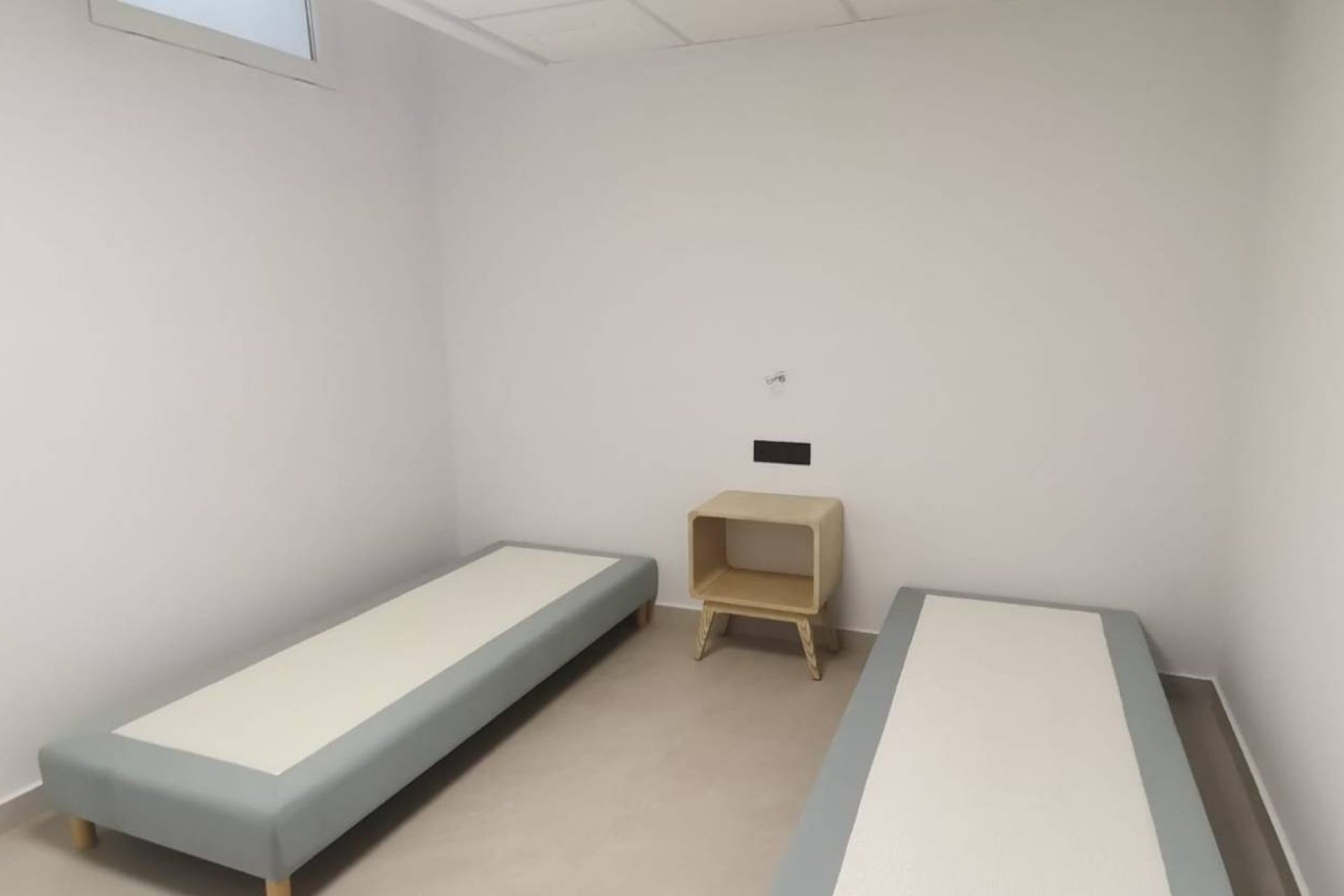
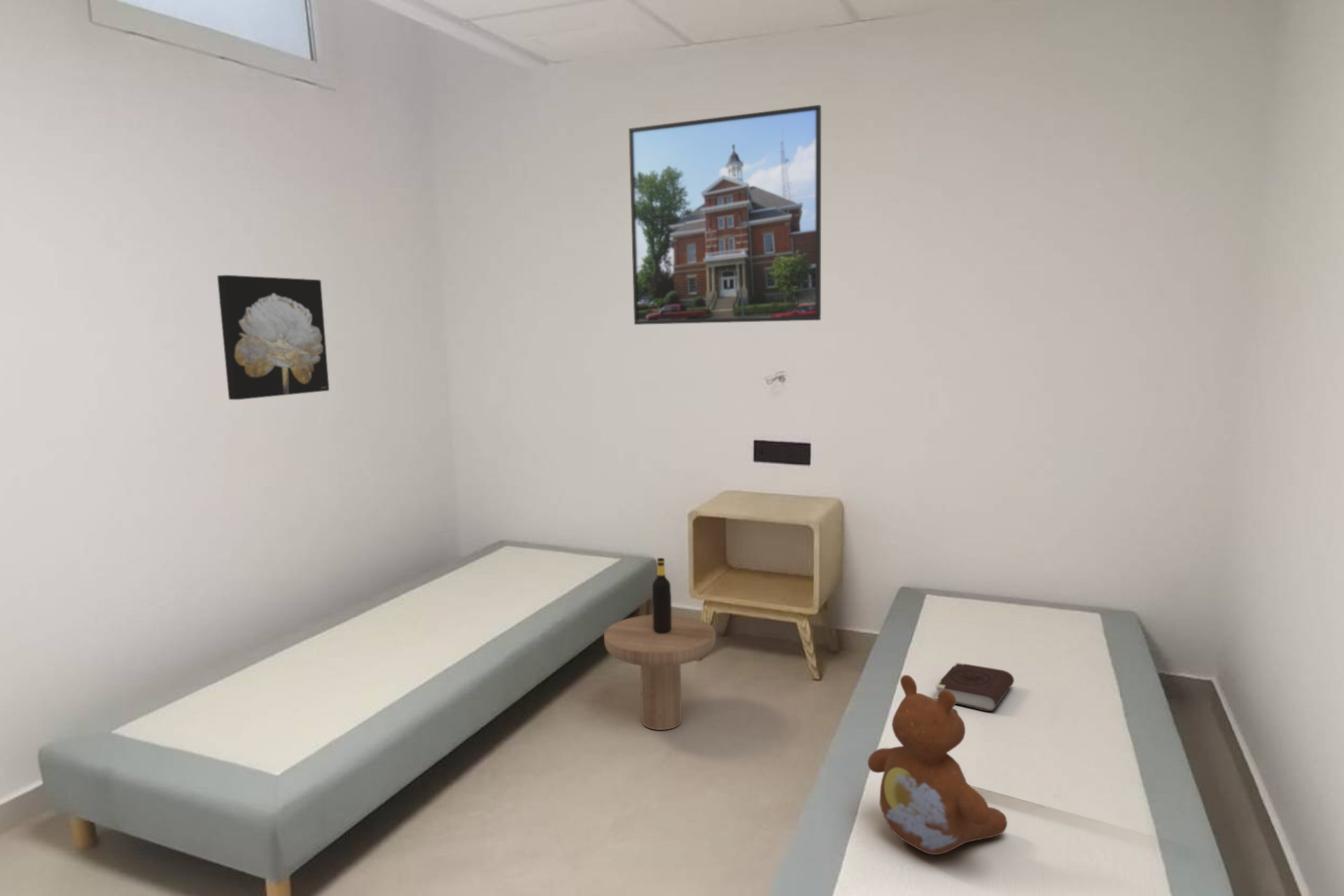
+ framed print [628,104,822,325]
+ side table [603,557,716,731]
+ teddy bear [867,674,1008,855]
+ book [934,661,1015,712]
+ wall art [216,274,330,400]
